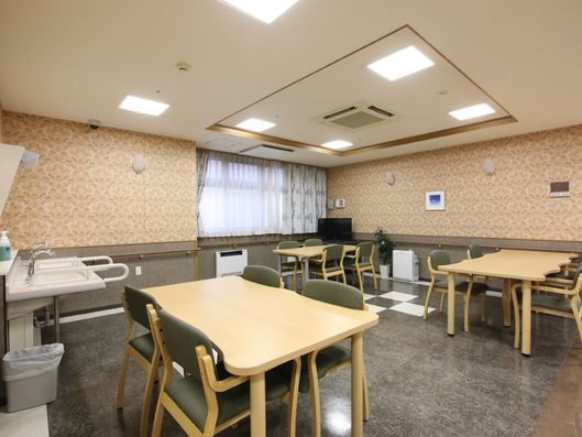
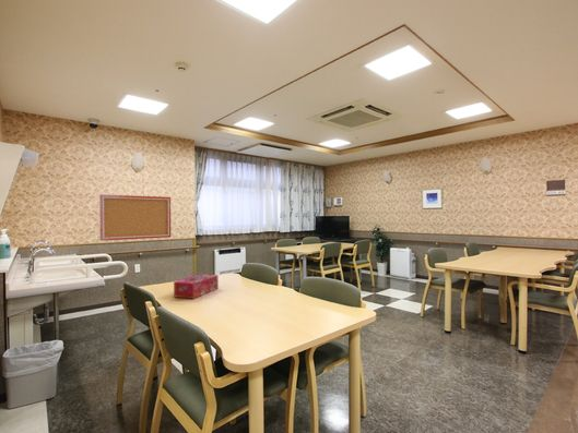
+ tissue box [173,273,220,300]
+ wall art [98,194,172,242]
